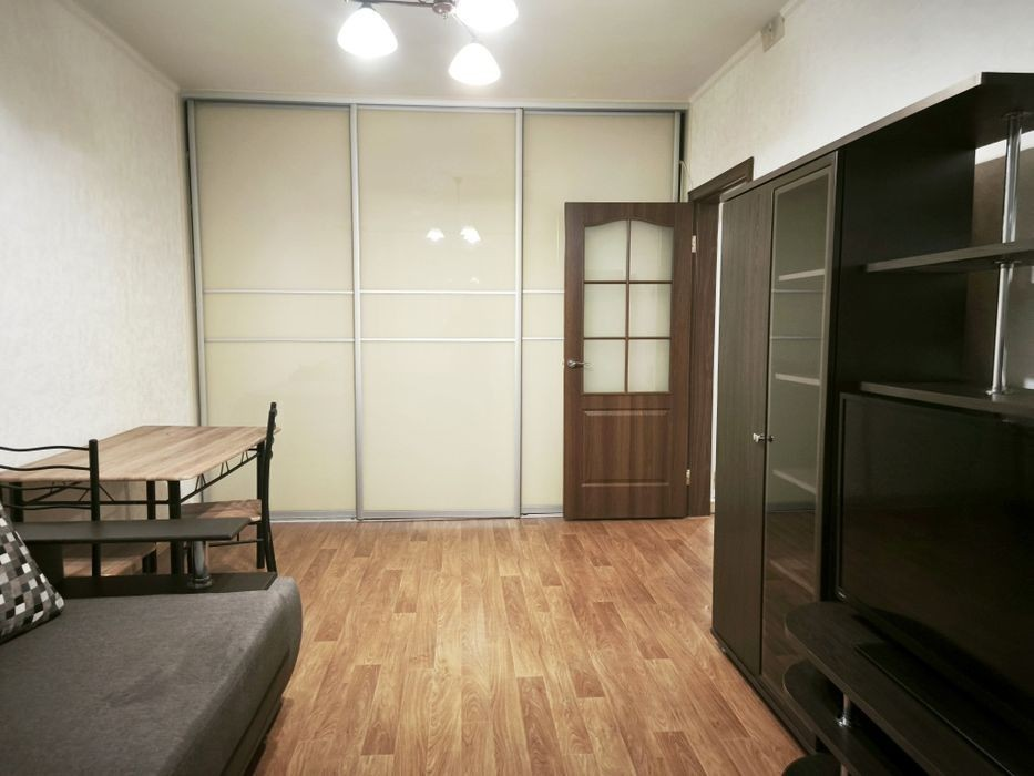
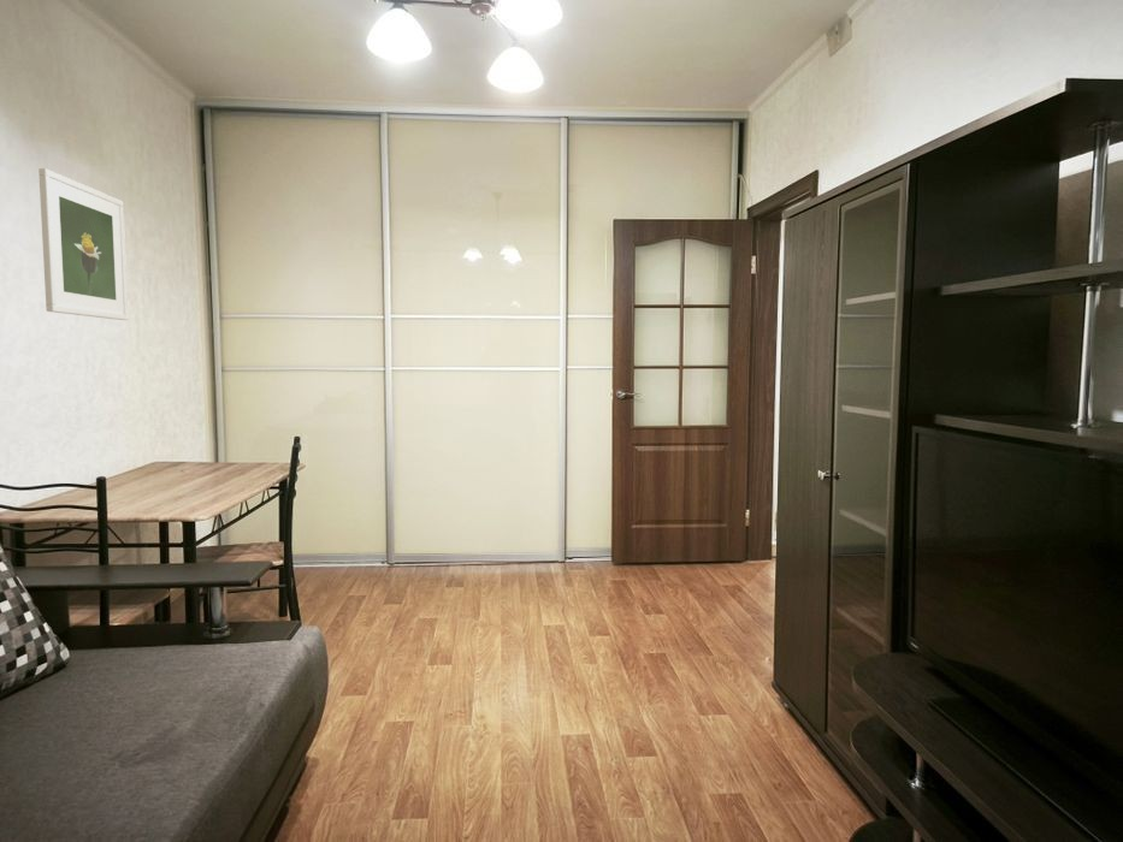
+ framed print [37,167,129,321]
